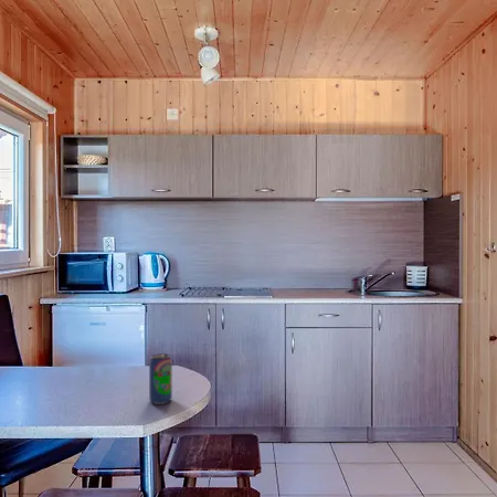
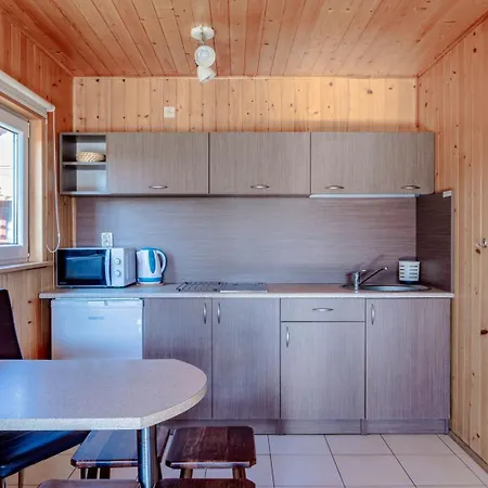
- beverage can [148,352,173,405]
